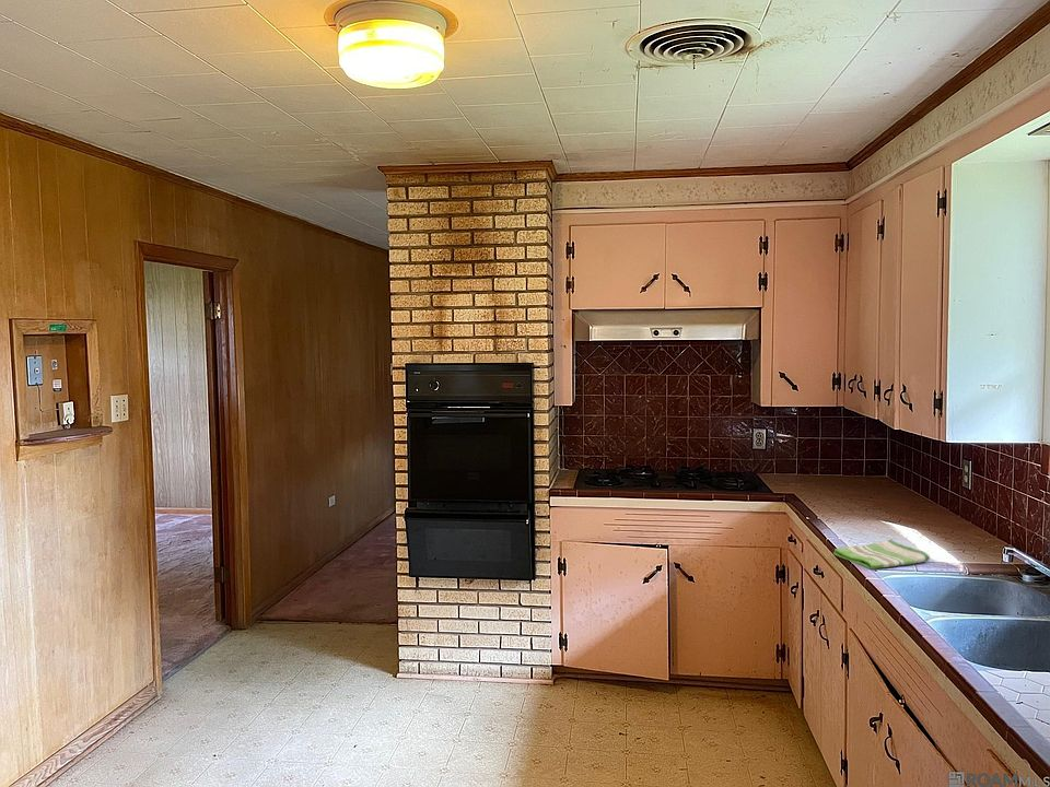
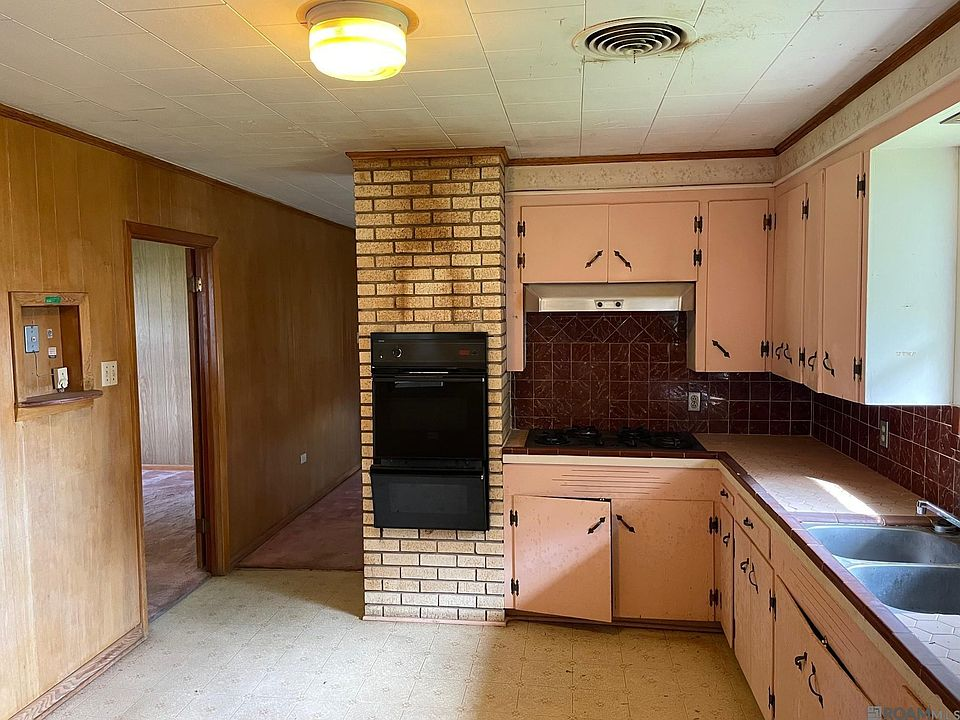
- dish towel [832,539,931,569]
